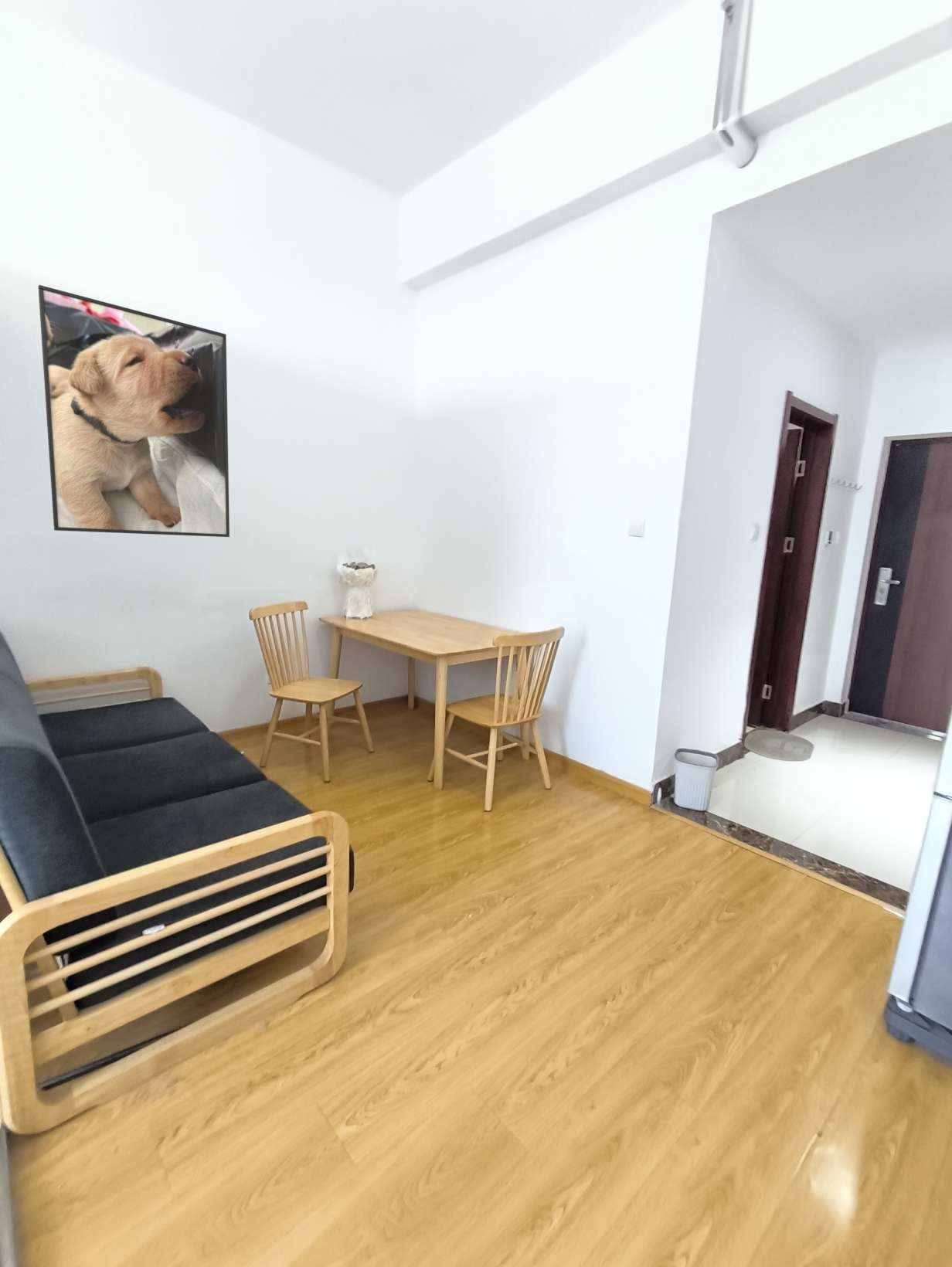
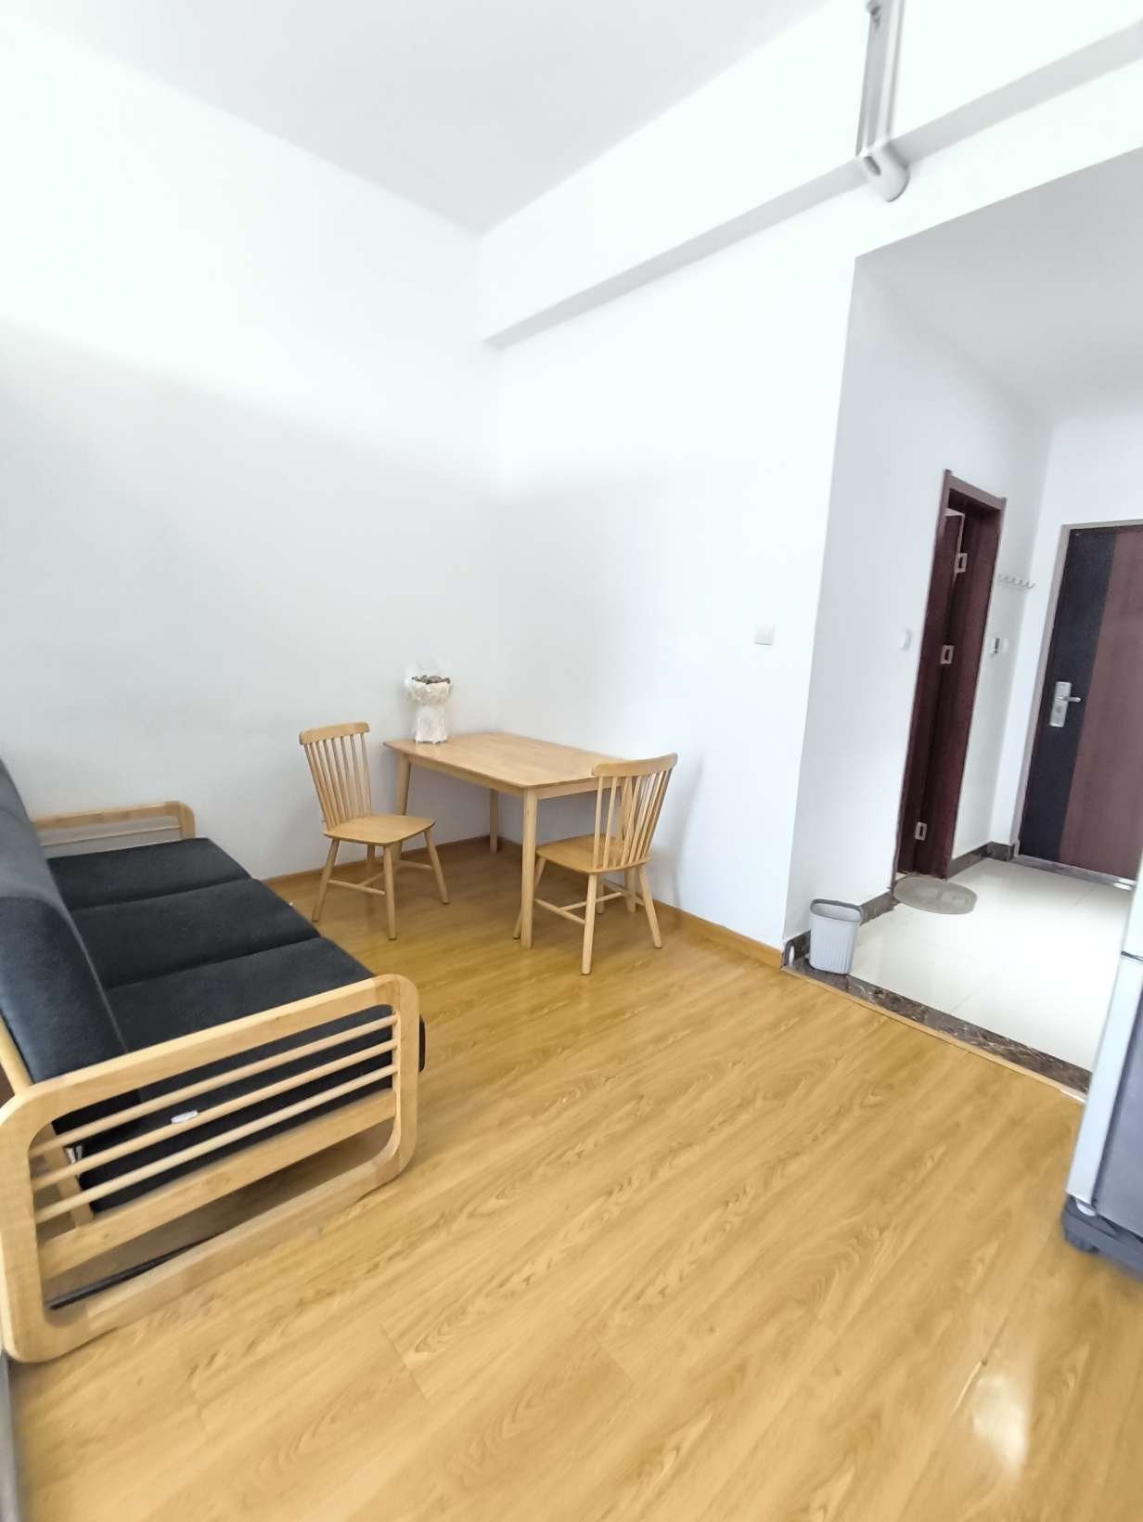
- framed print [37,284,230,538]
